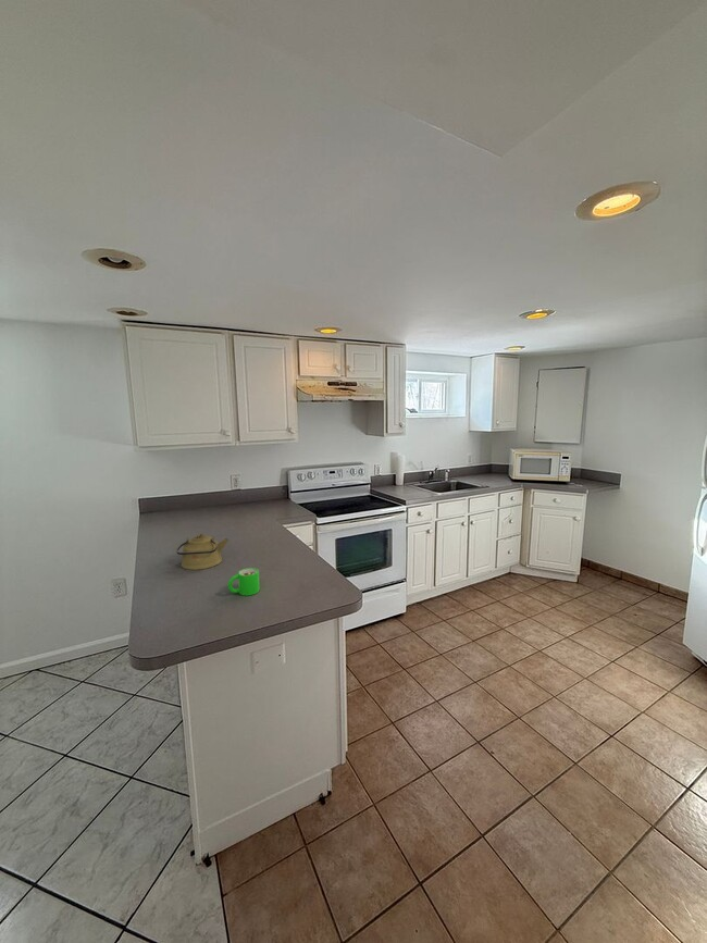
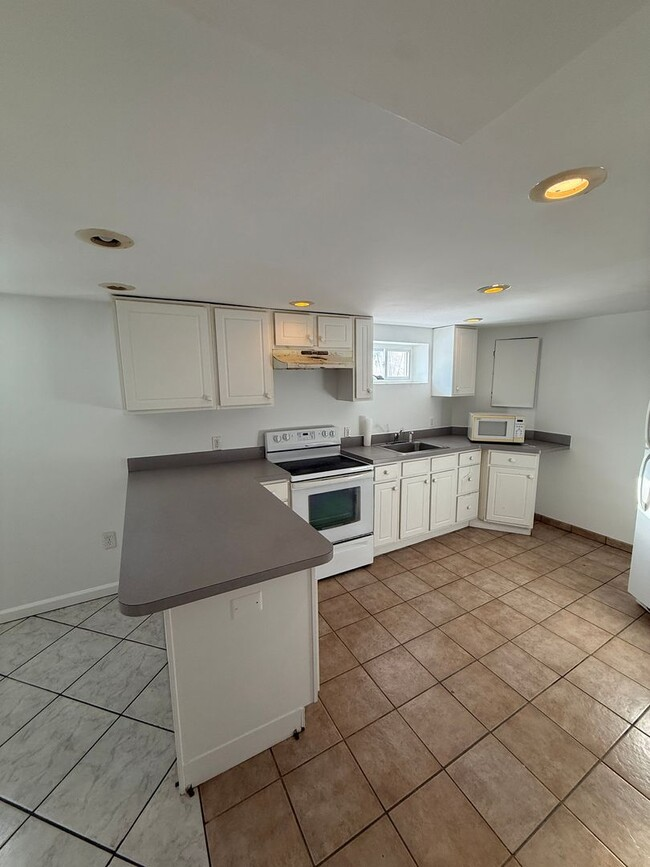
- kettle [175,532,230,571]
- mug [227,567,261,596]
